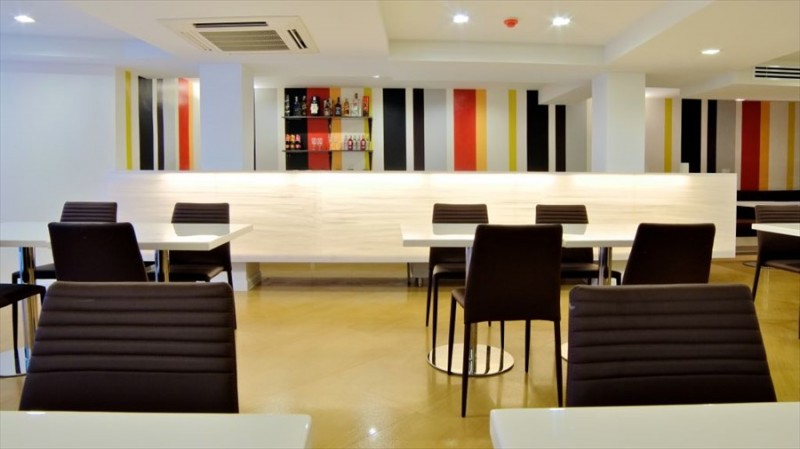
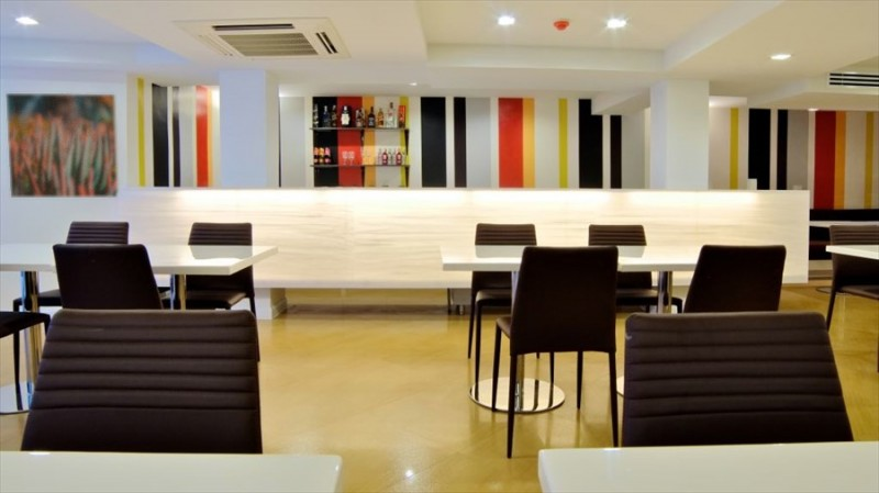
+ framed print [4,92,120,199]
